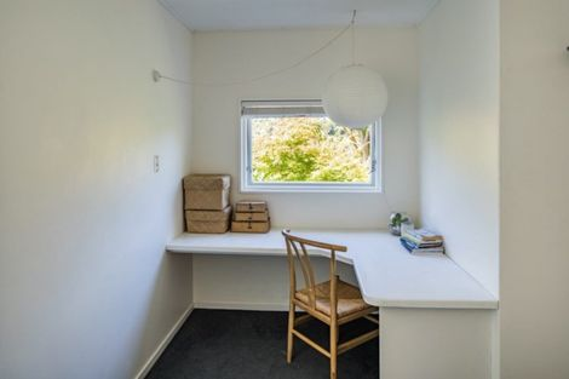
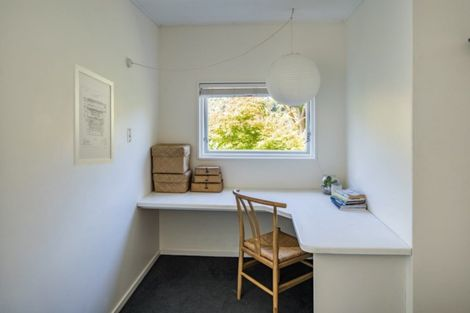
+ wall art [72,62,115,166]
